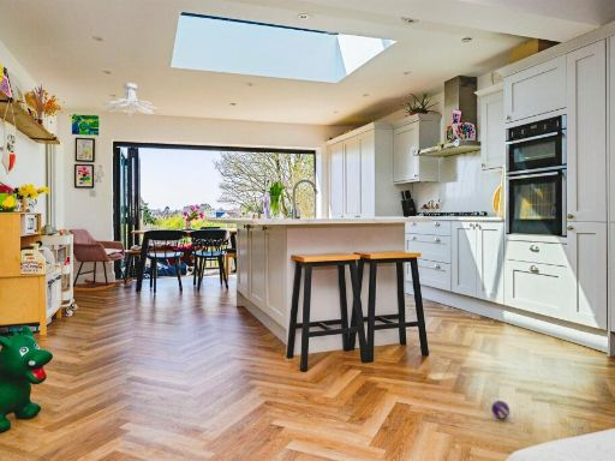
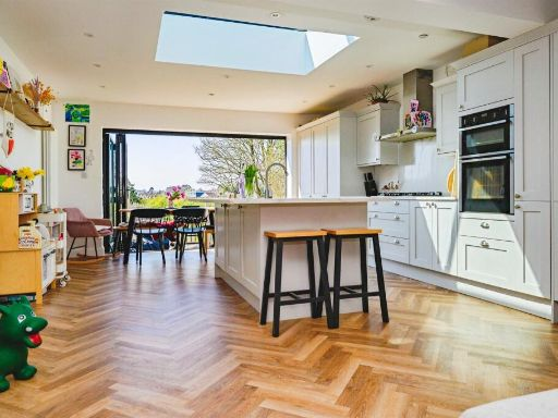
- ball [490,399,512,420]
- ceiling light fixture [102,82,159,118]
